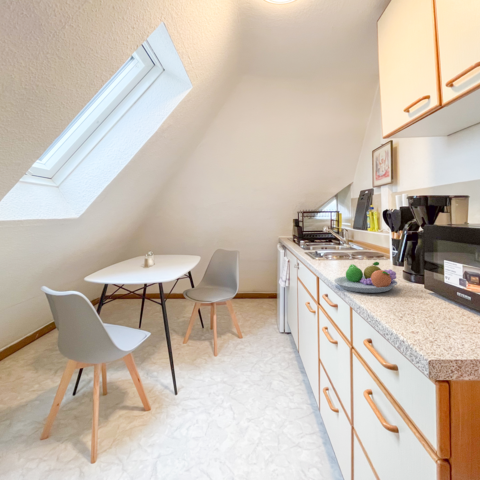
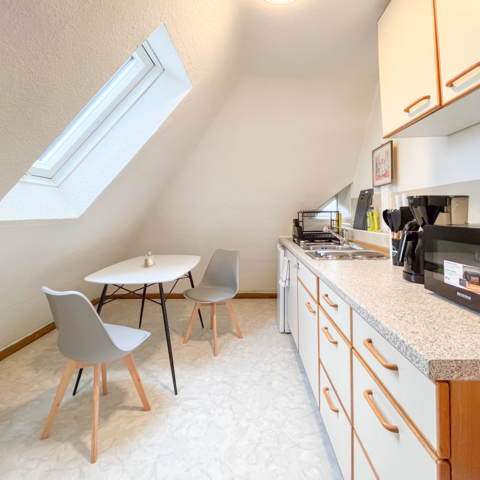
- fruit bowl [333,261,398,294]
